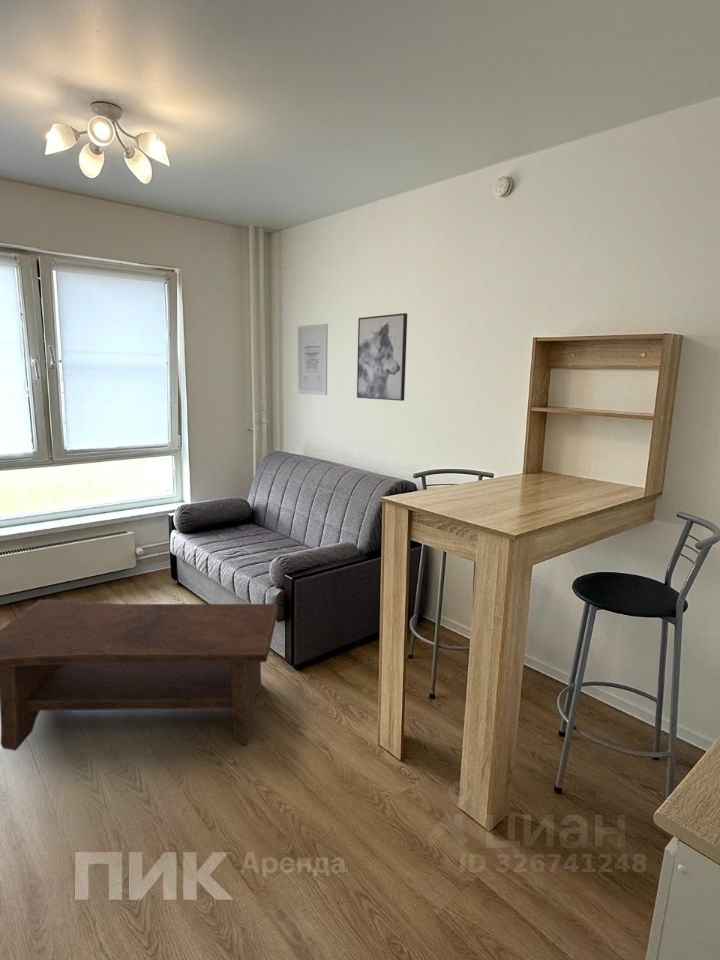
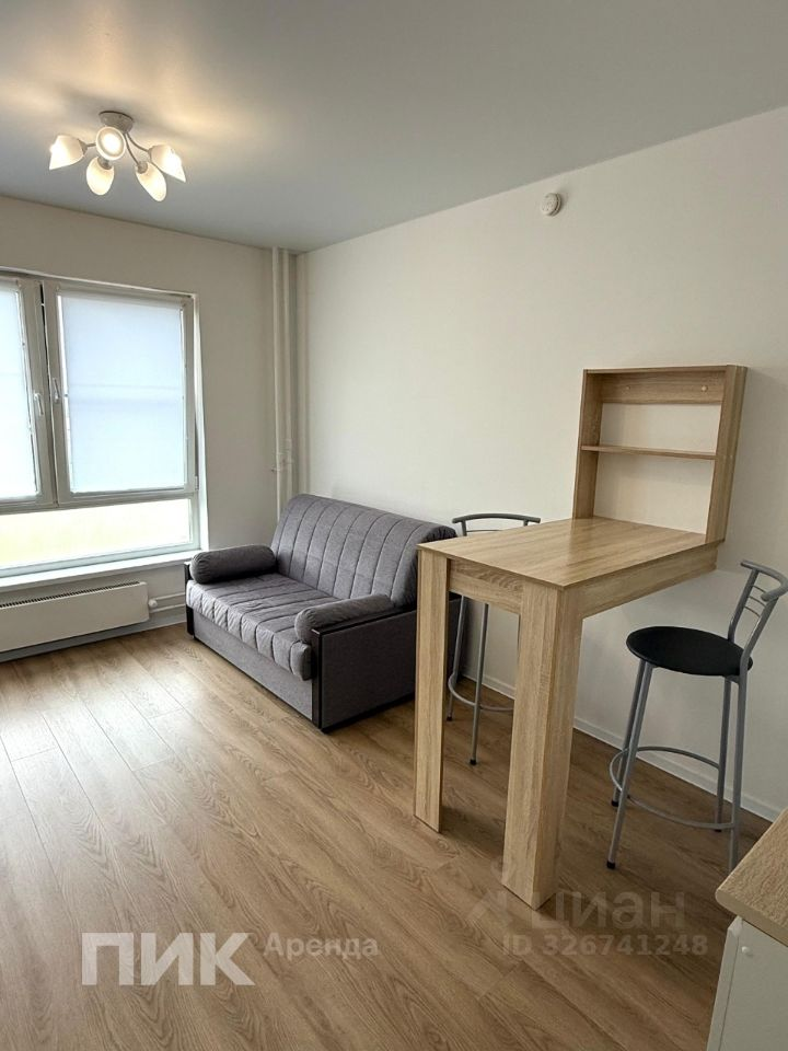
- wall art [356,312,408,402]
- wall art [297,323,329,396]
- coffee table [0,599,279,752]
